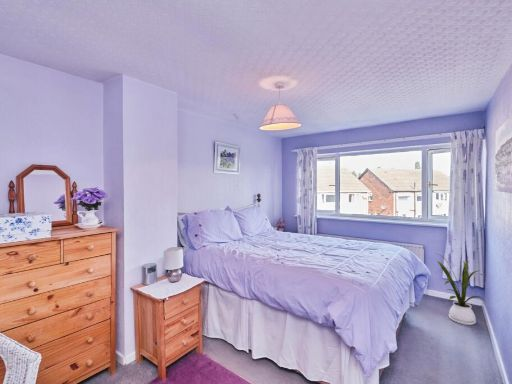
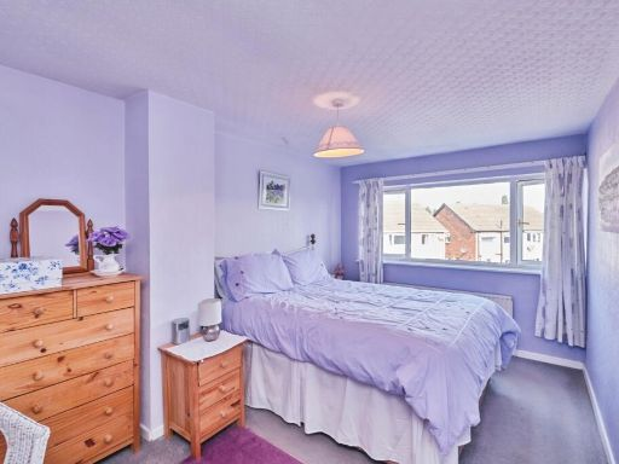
- house plant [434,252,487,326]
